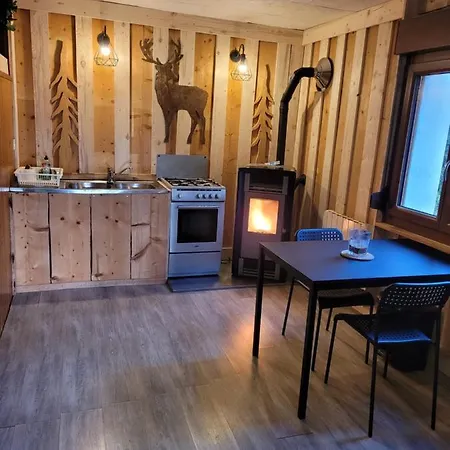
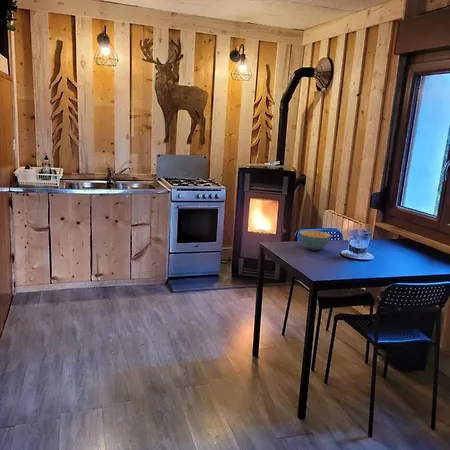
+ cereal bowl [299,229,331,251]
